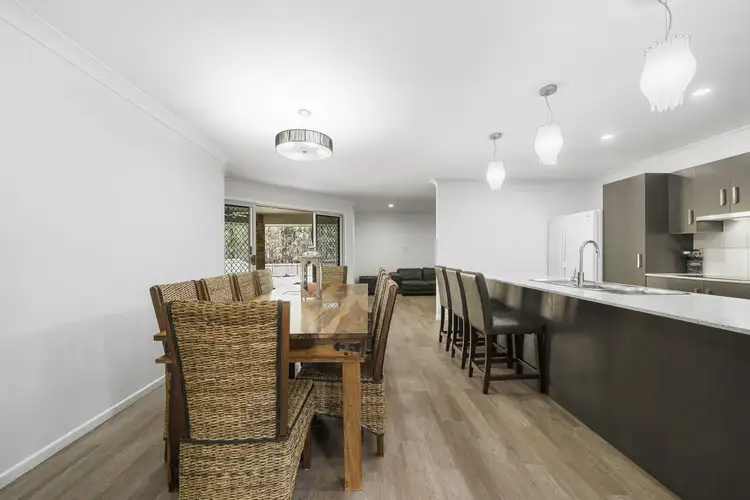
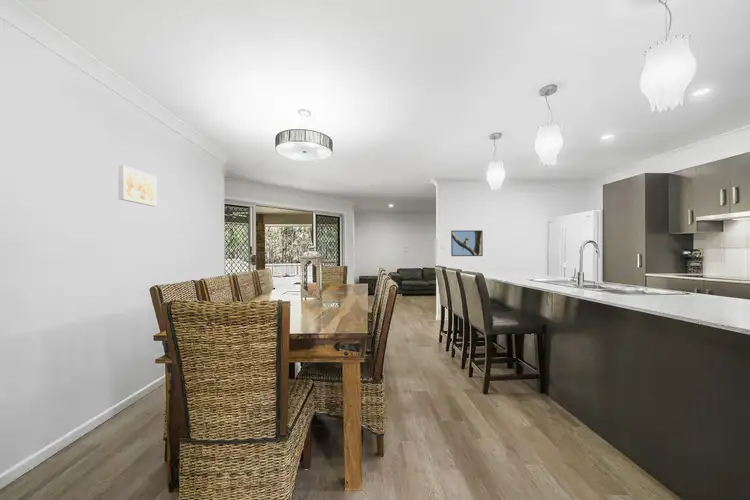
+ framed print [450,229,484,257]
+ wall art [117,164,158,207]
